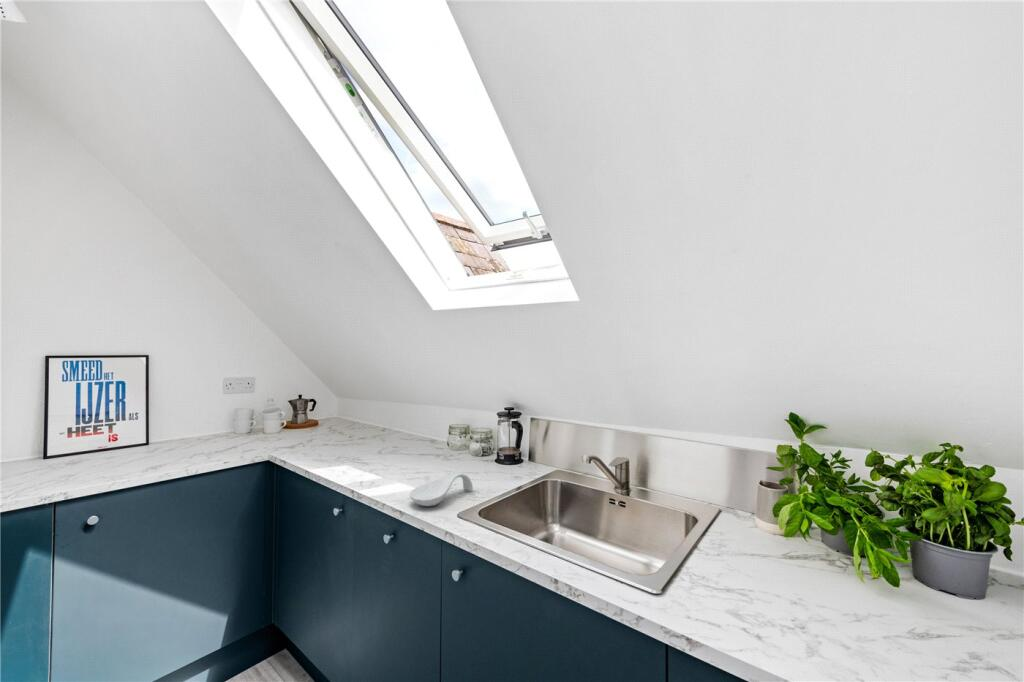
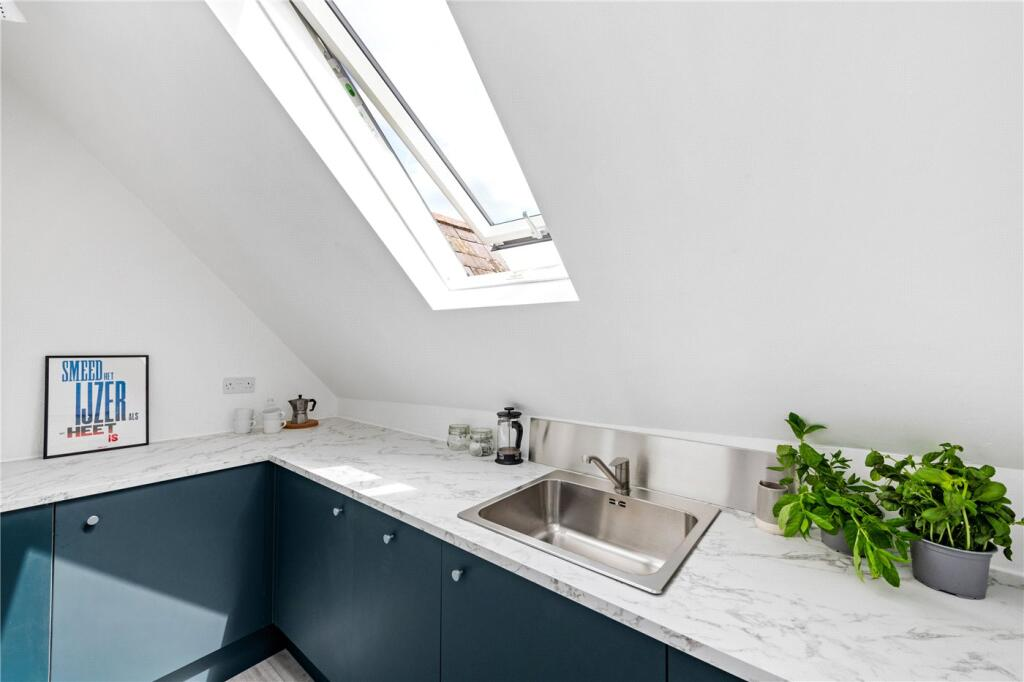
- spoon rest [409,471,474,507]
